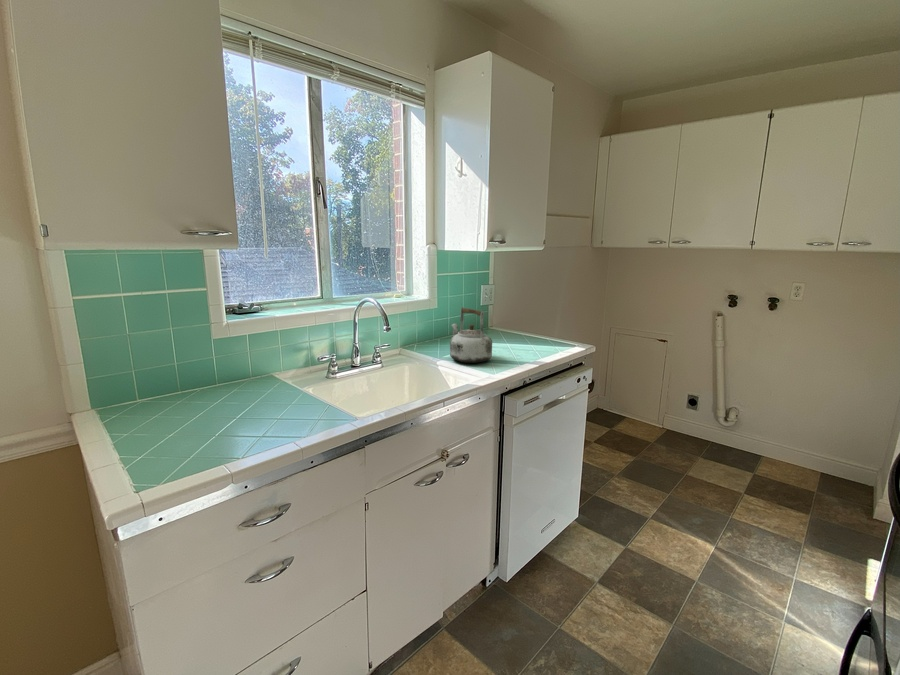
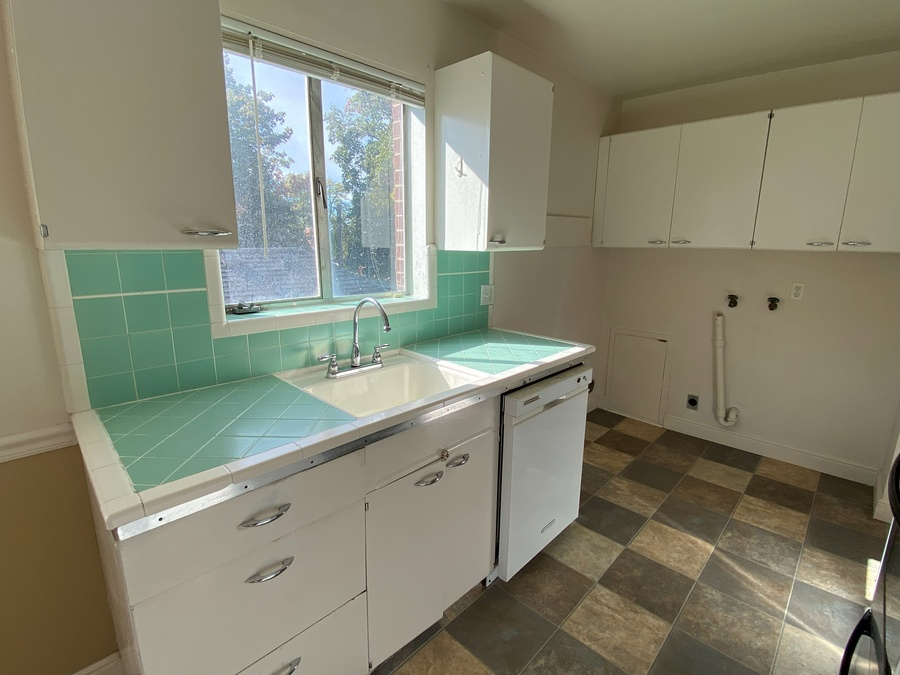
- kettle [449,306,493,364]
